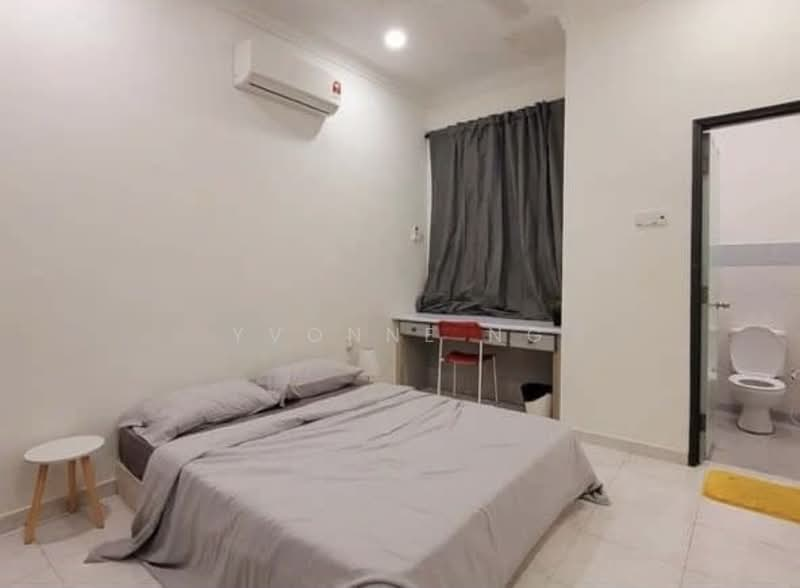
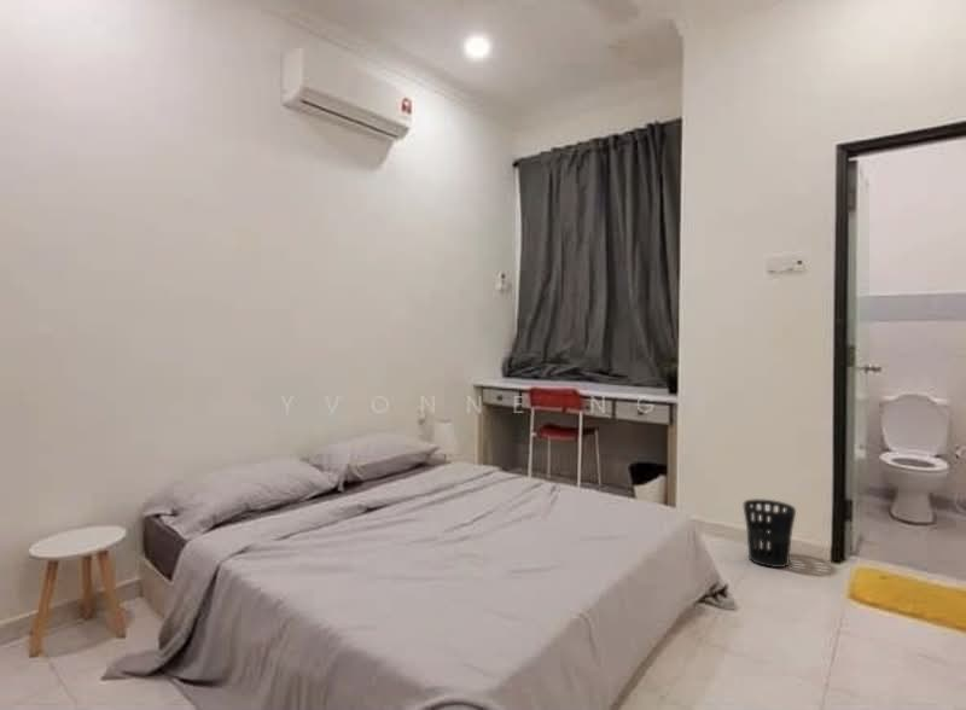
+ wastebasket [743,497,797,569]
